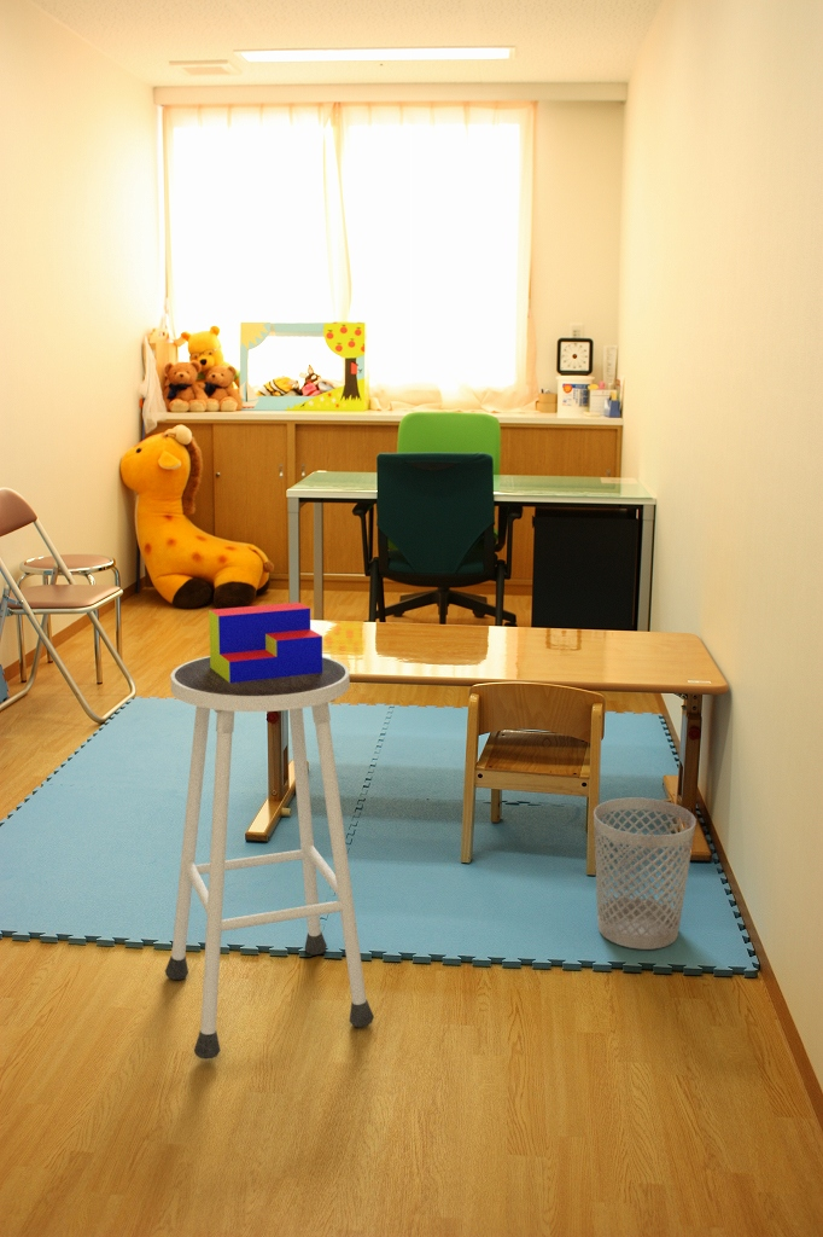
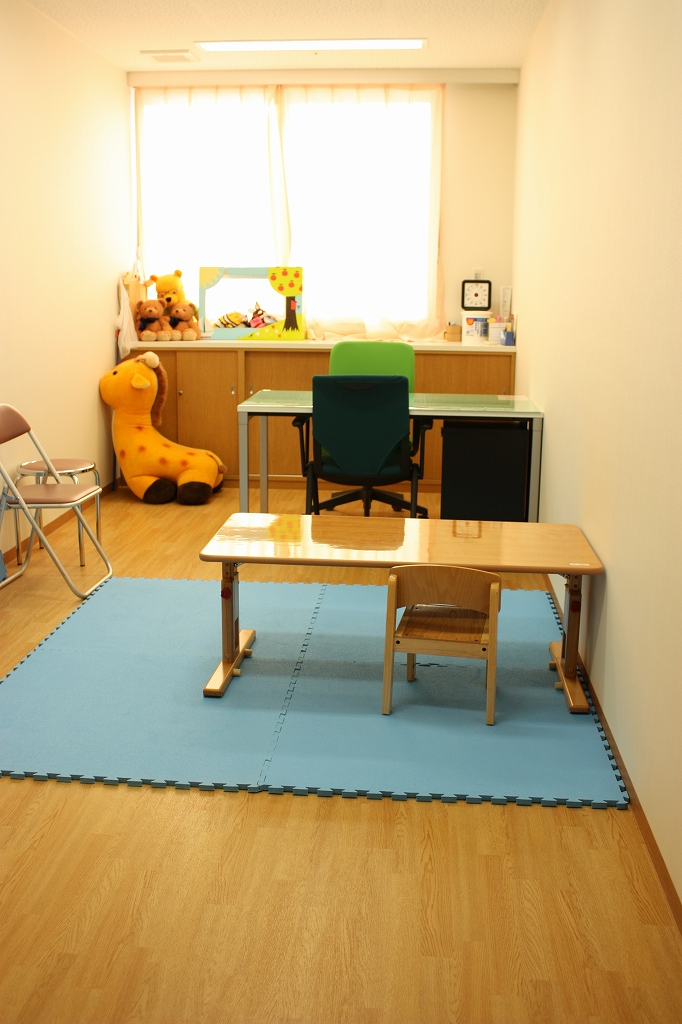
- wastebasket [593,797,697,951]
- toy blocks [208,602,323,683]
- stool [164,655,375,1059]
